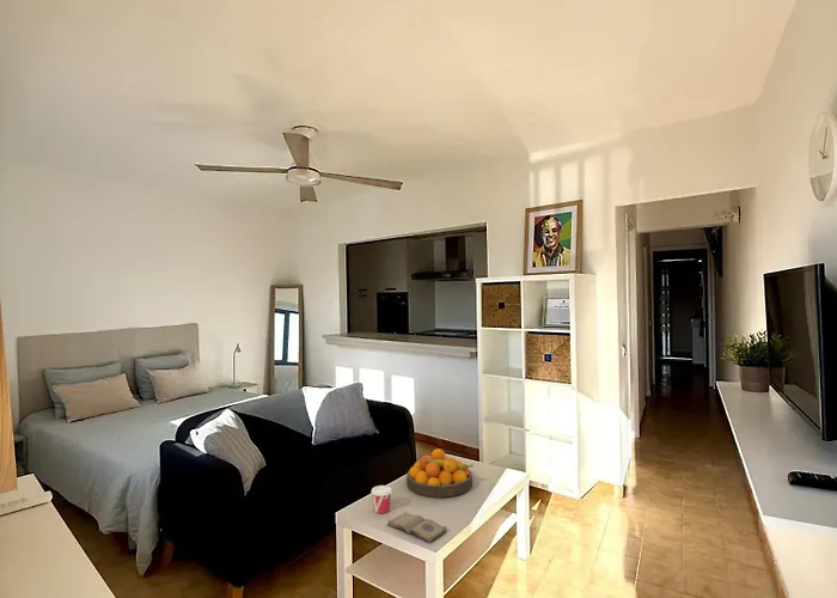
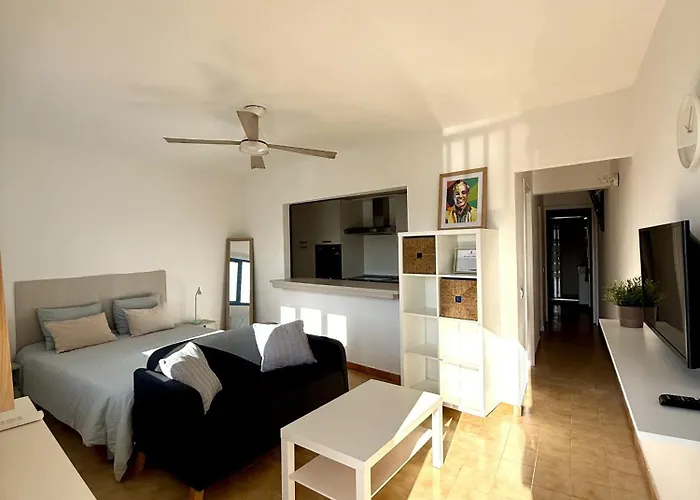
- fruit bowl [405,447,475,499]
- diary [386,511,448,544]
- cup [371,484,393,514]
